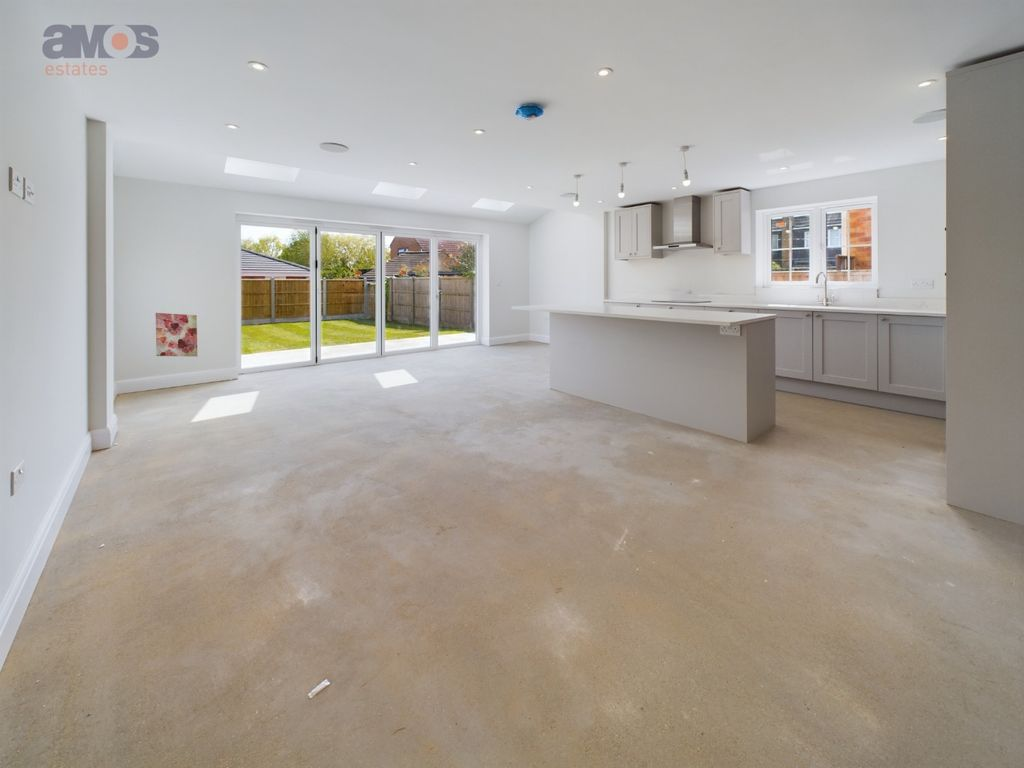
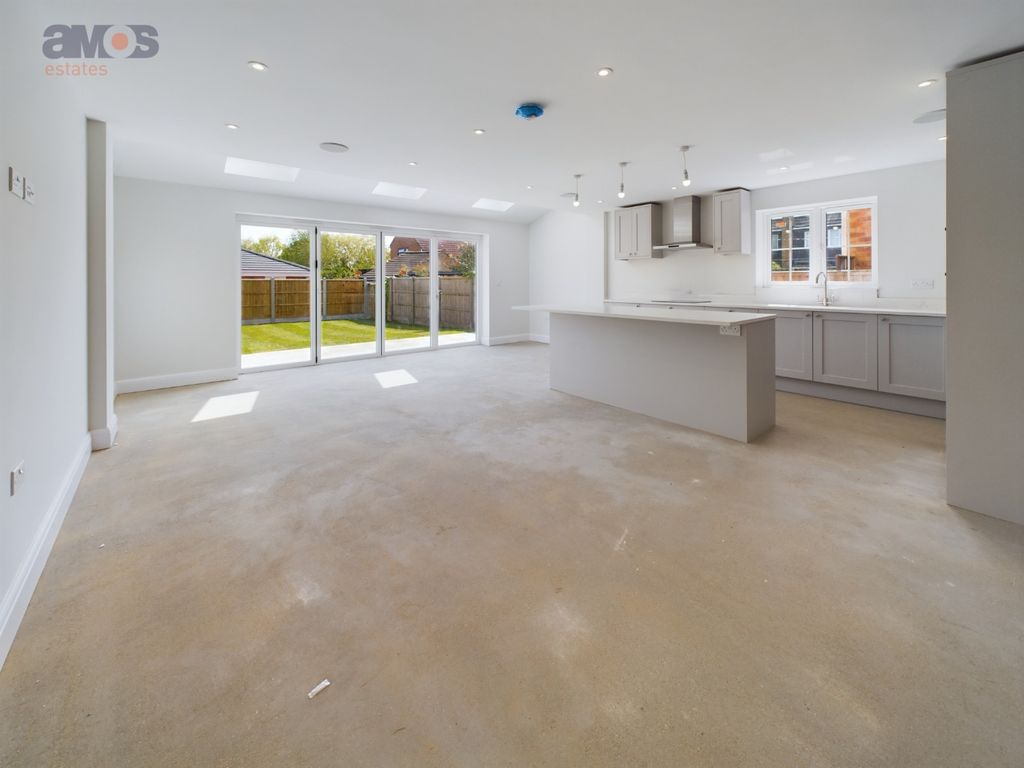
- wall art [155,312,198,358]
